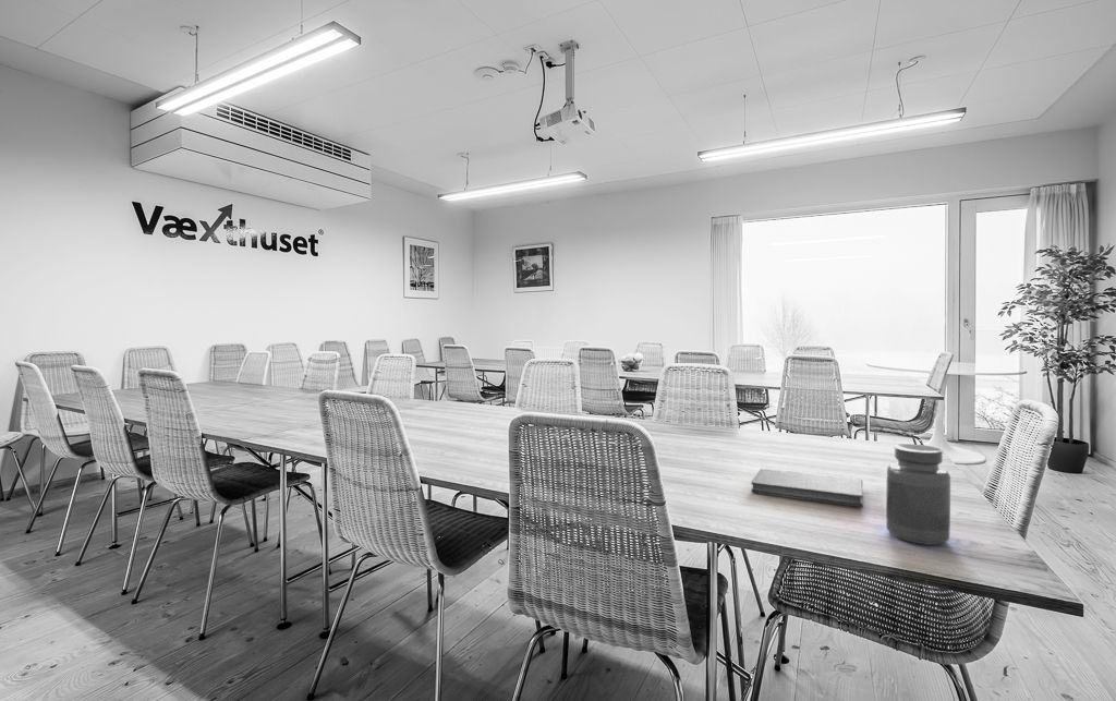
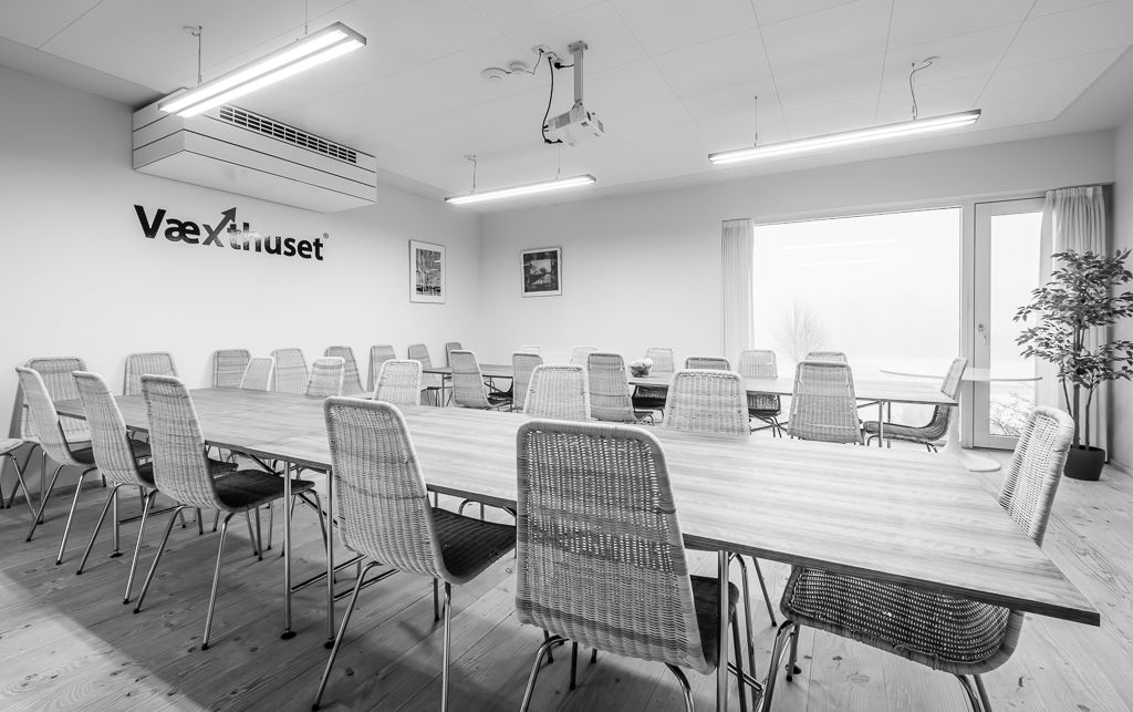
- jar [885,443,951,546]
- notebook [750,468,864,508]
